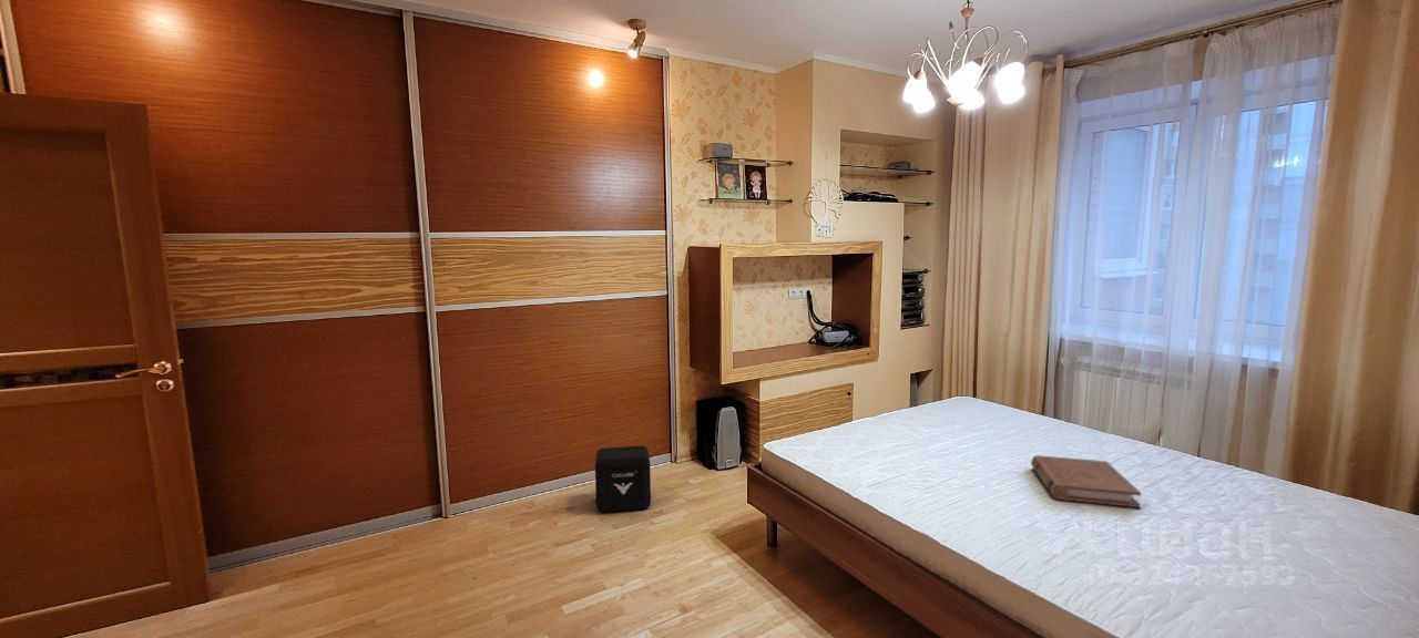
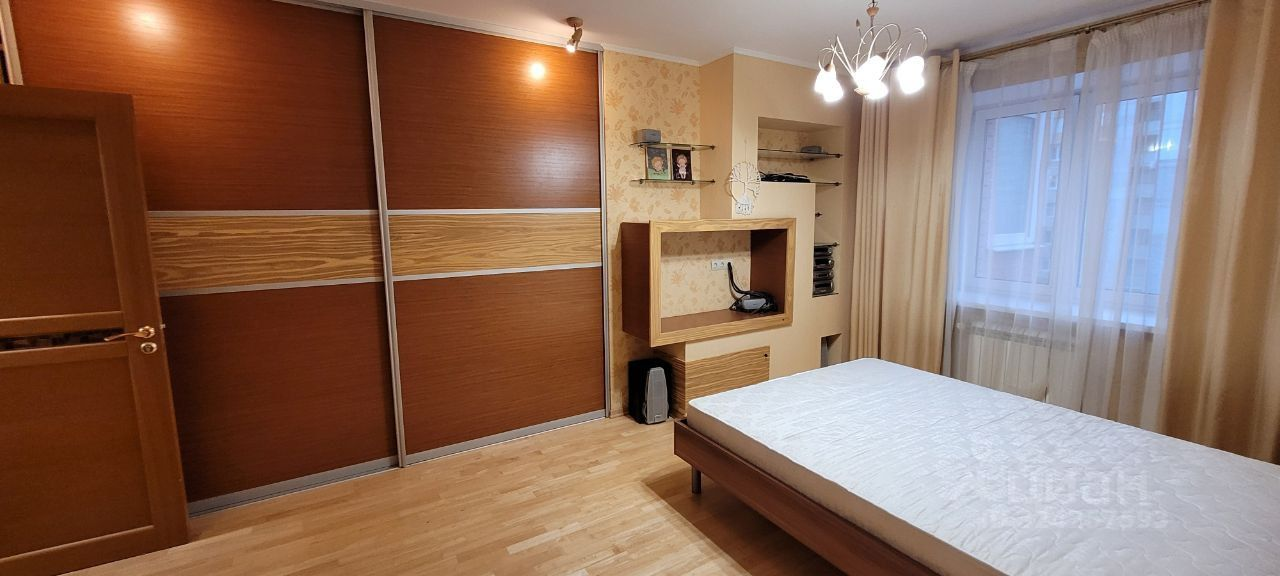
- book [1030,454,1142,508]
- air purifier [594,445,652,513]
